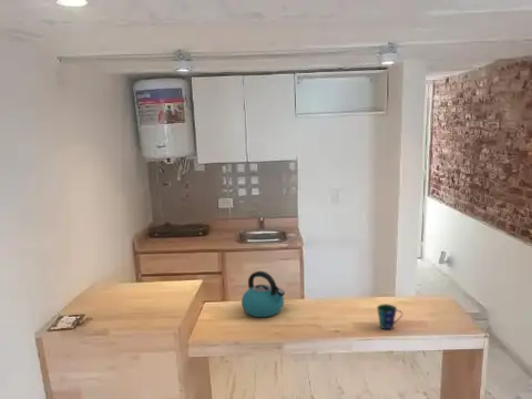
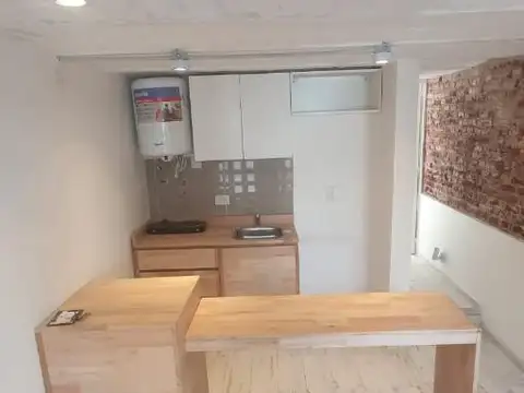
- cup [376,303,403,331]
- kettle [241,270,286,318]
